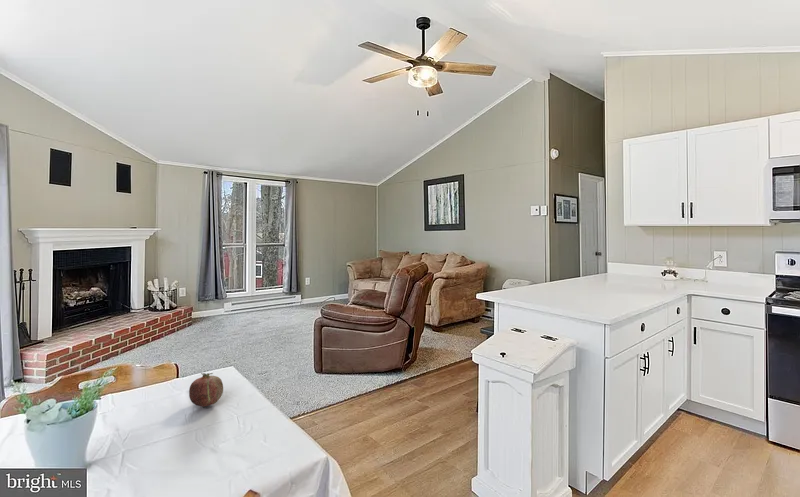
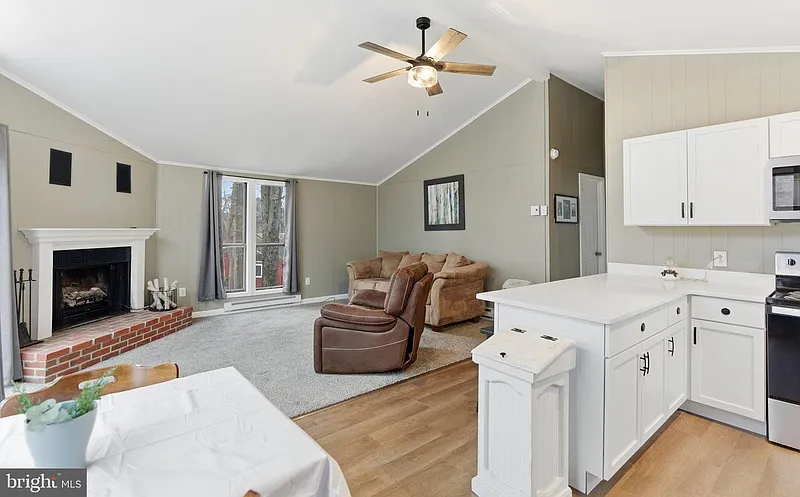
- fruit [188,372,224,407]
